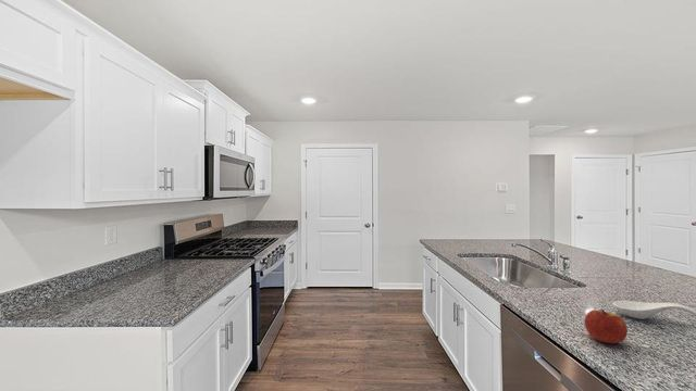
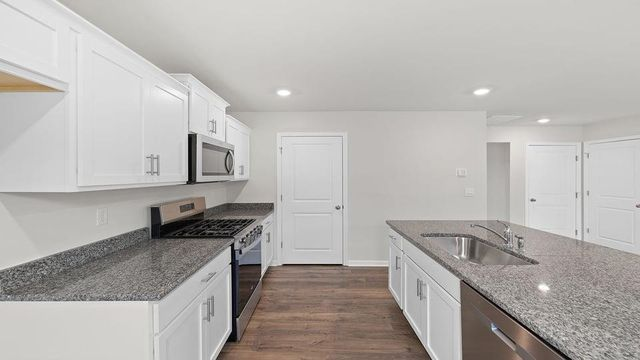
- spoon rest [612,300,696,320]
- apple [584,308,629,344]
